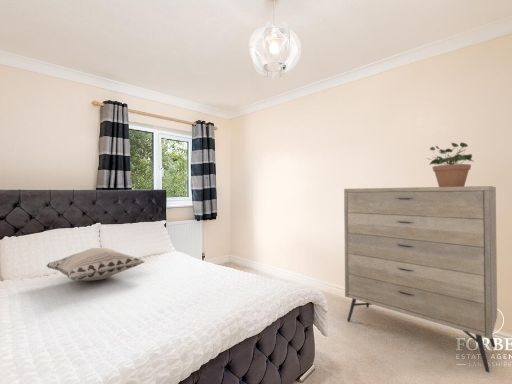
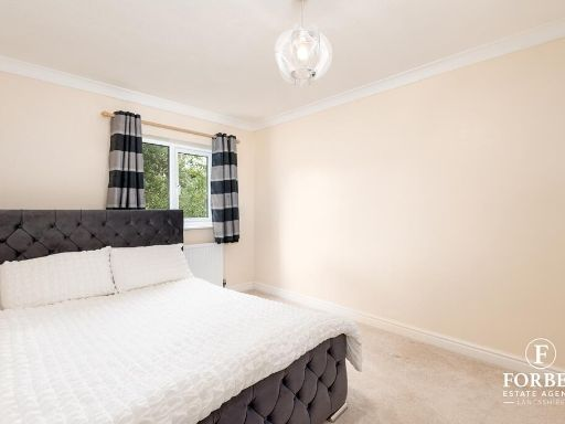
- potted plant [425,141,474,187]
- dresser [343,185,498,373]
- decorative pillow [45,247,146,282]
